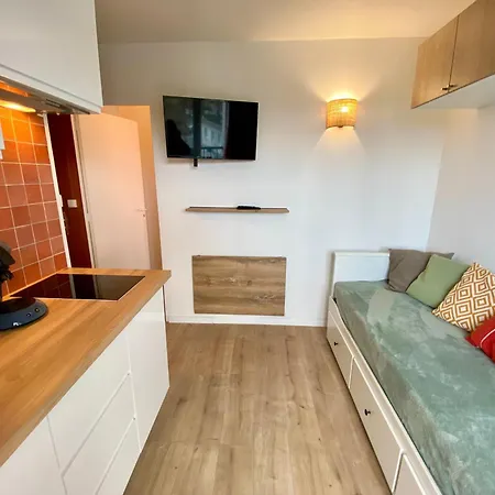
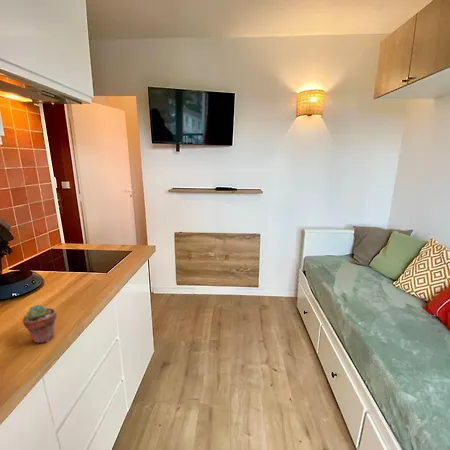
+ potted succulent [22,303,58,344]
